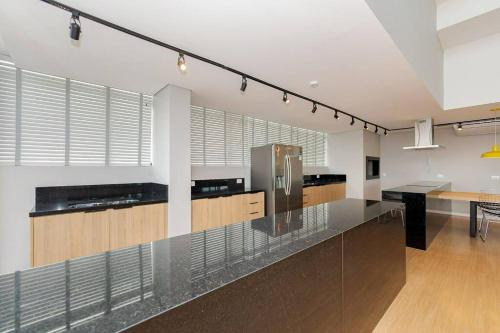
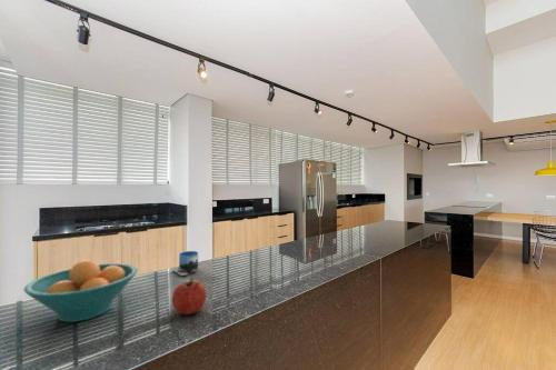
+ apple [171,277,208,316]
+ mug [171,250,199,277]
+ fruit bowl [23,259,138,323]
